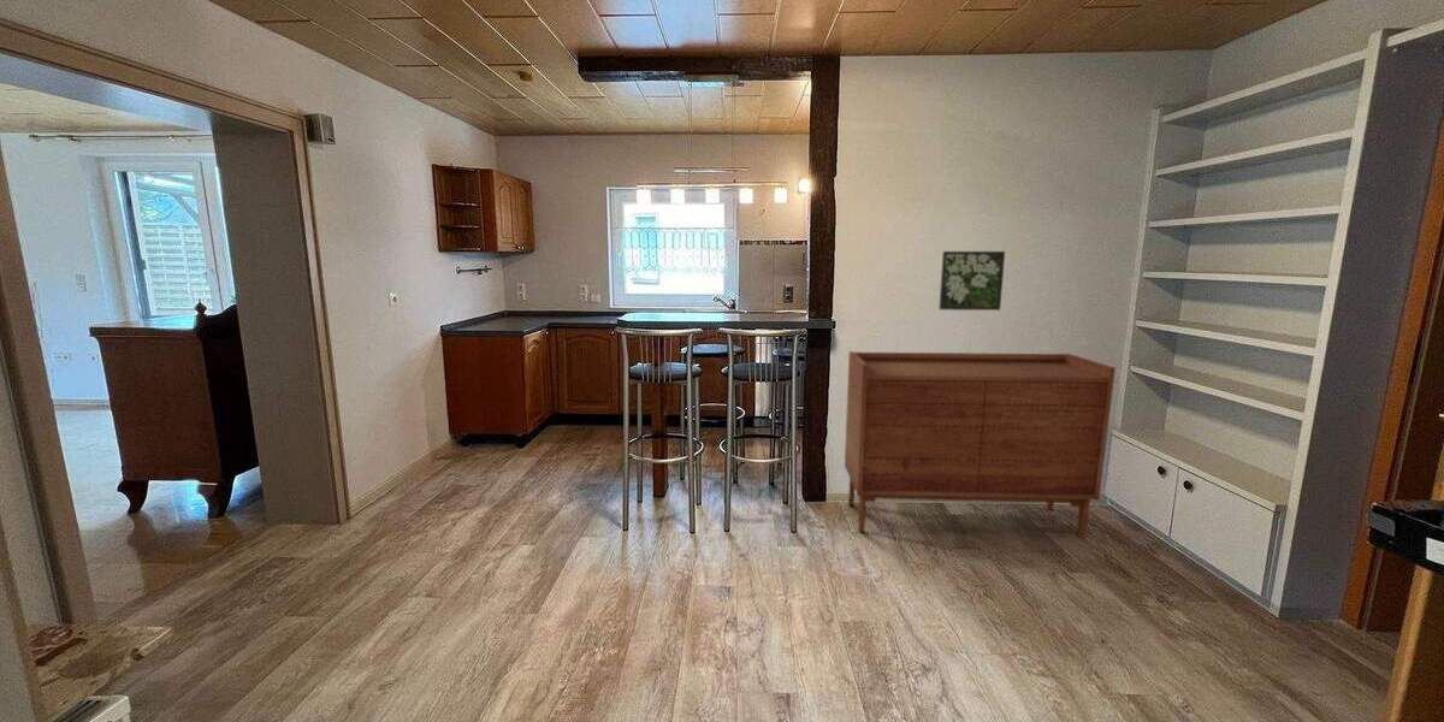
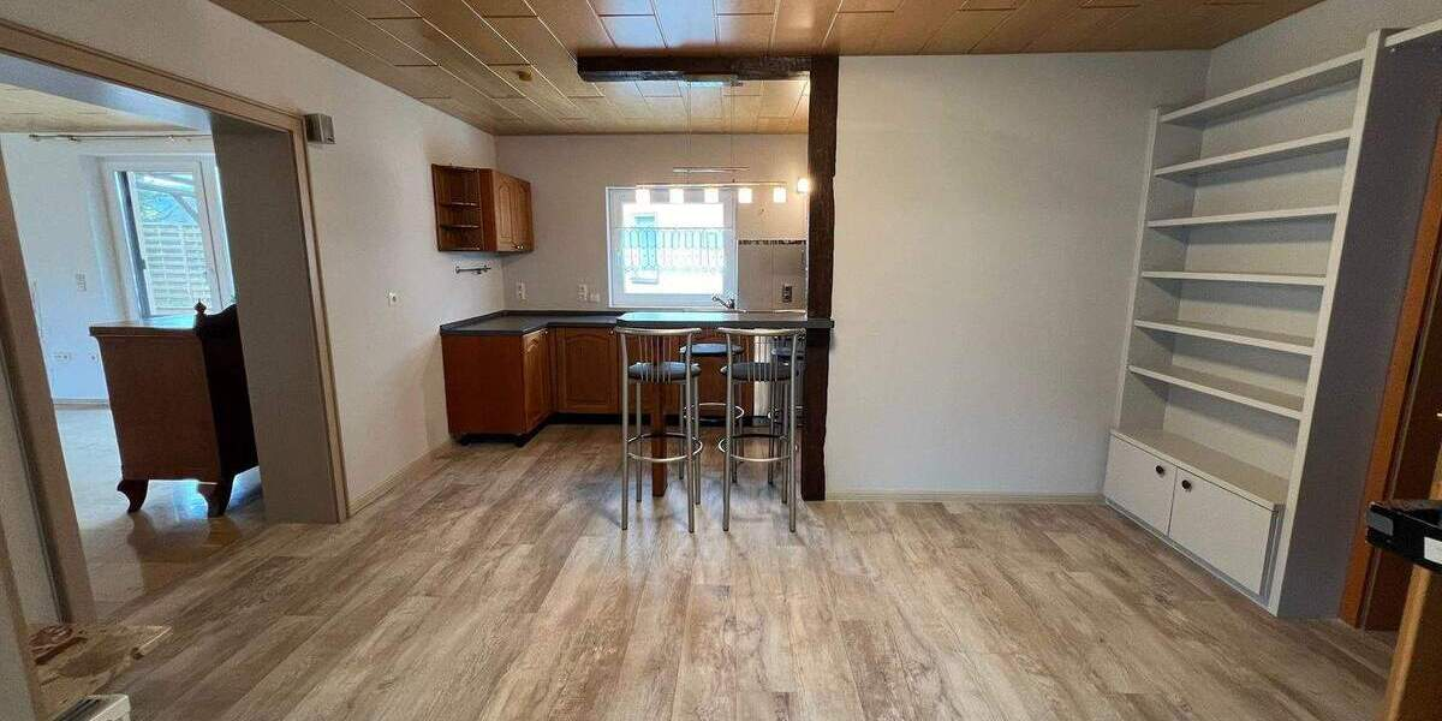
- sideboard [844,350,1117,539]
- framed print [937,250,1006,312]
